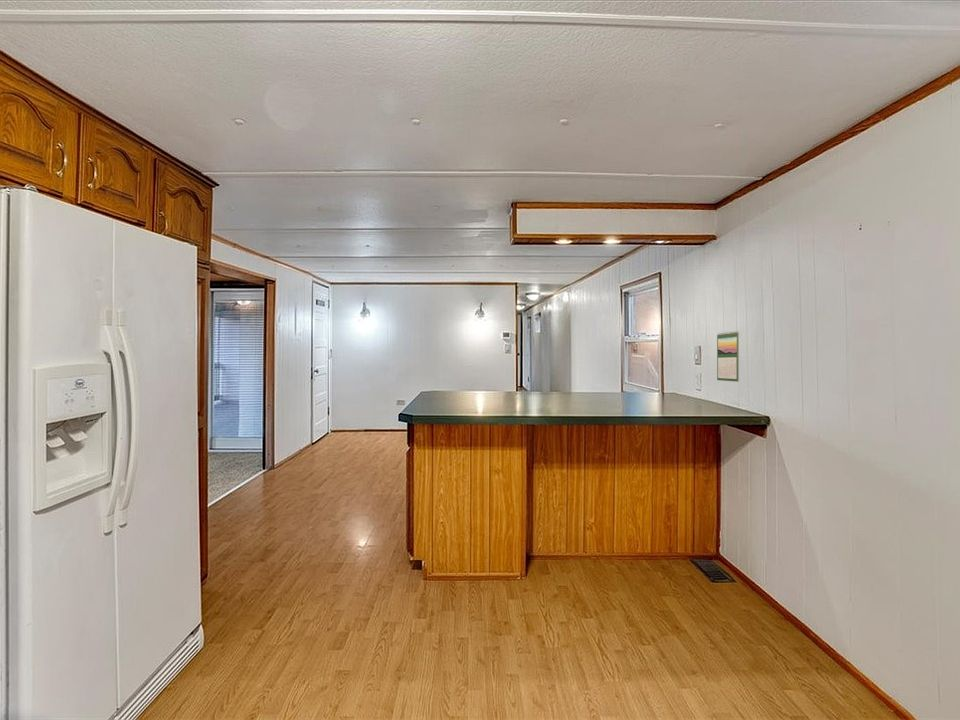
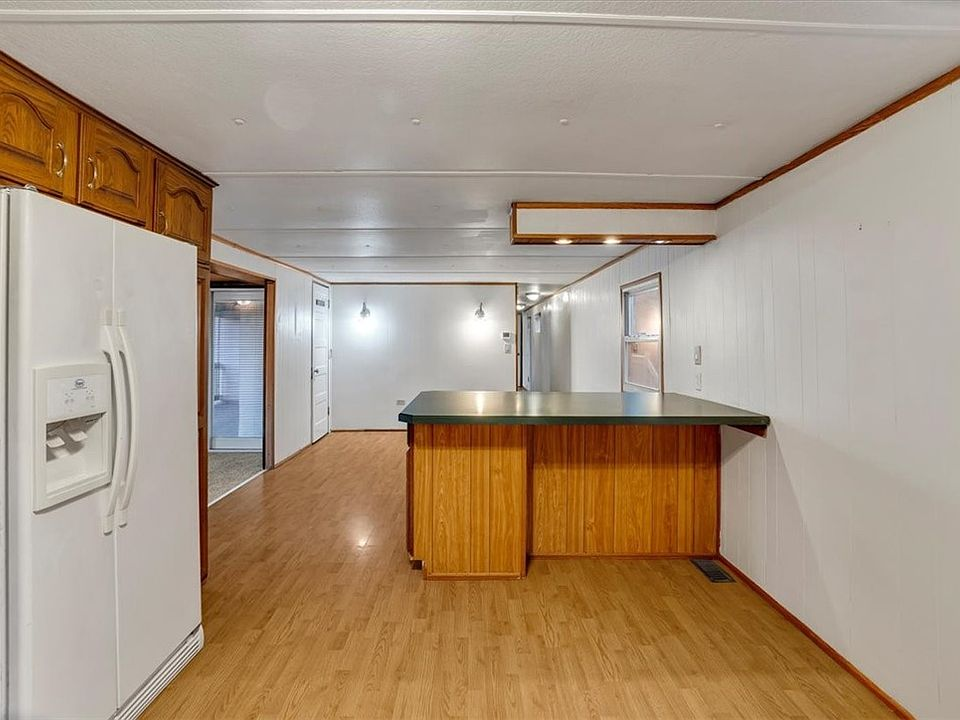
- calendar [716,330,740,383]
